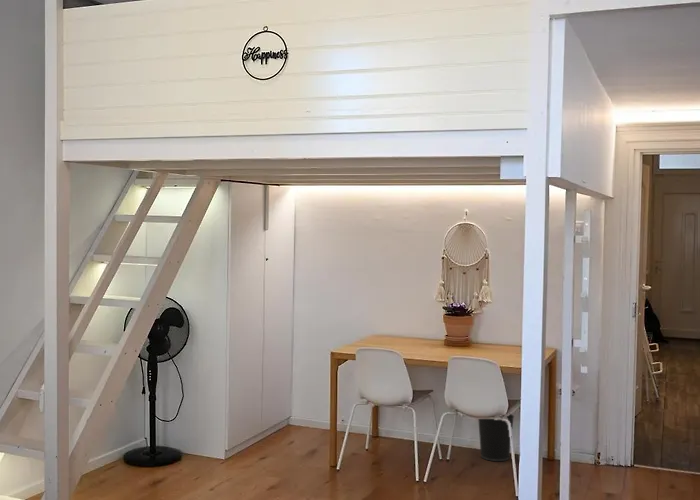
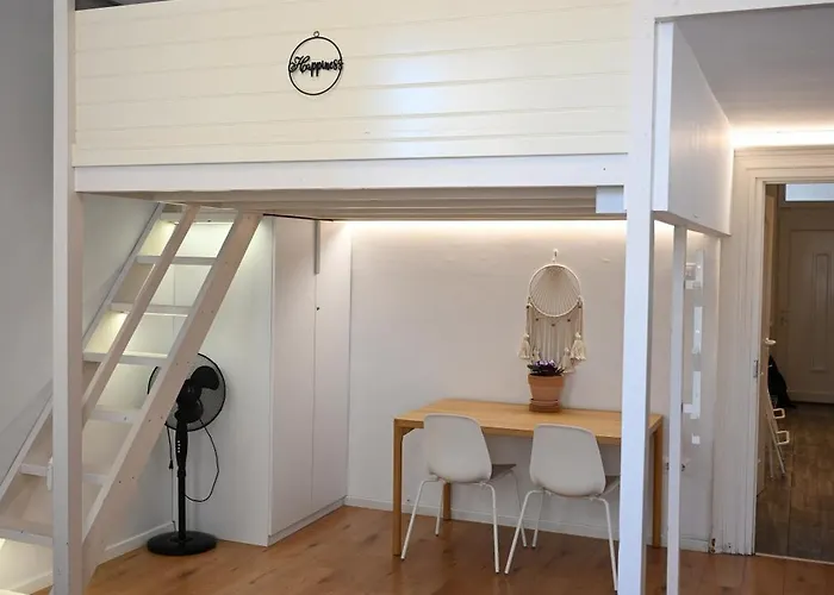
- wastebasket [477,413,515,462]
